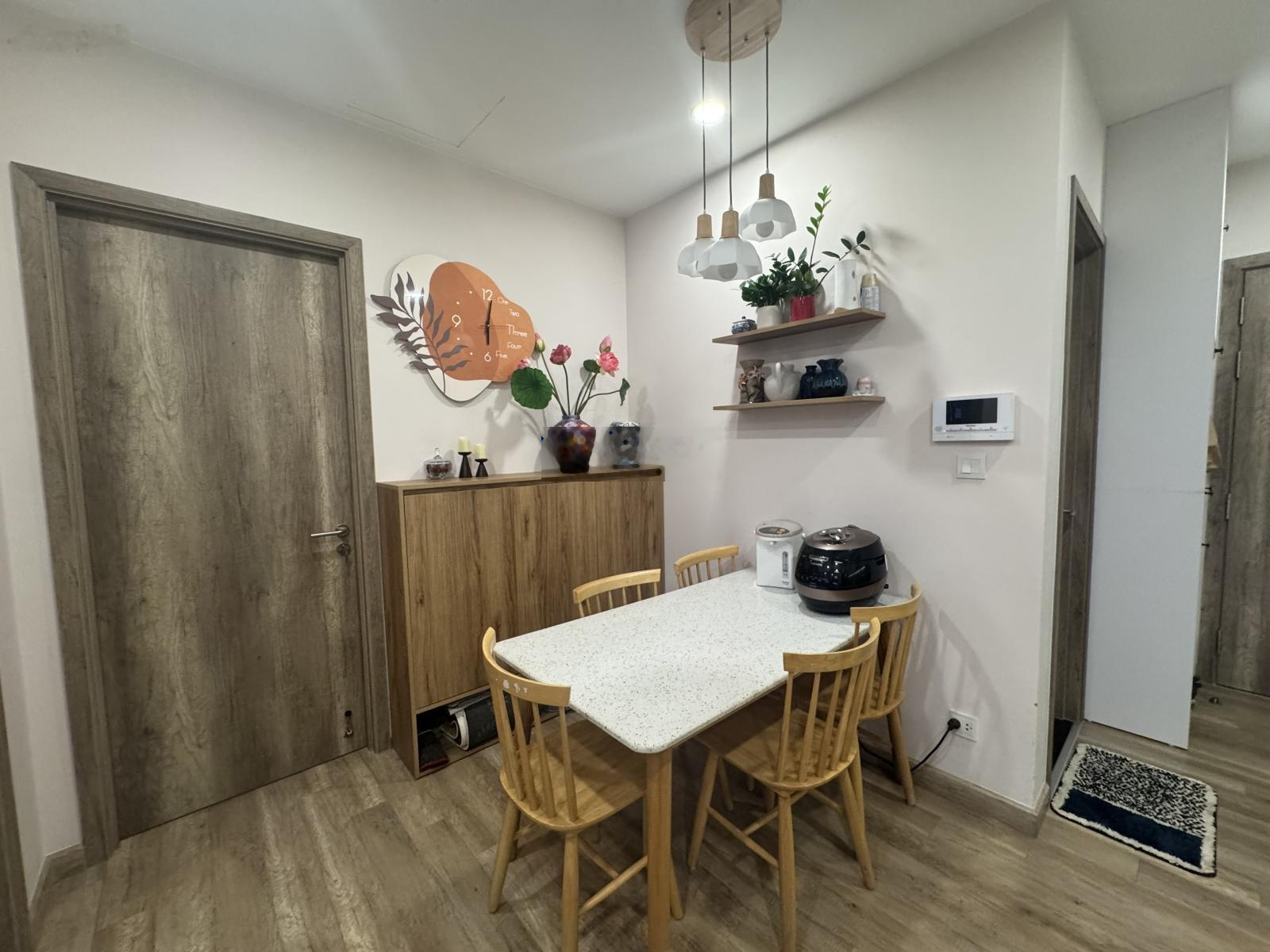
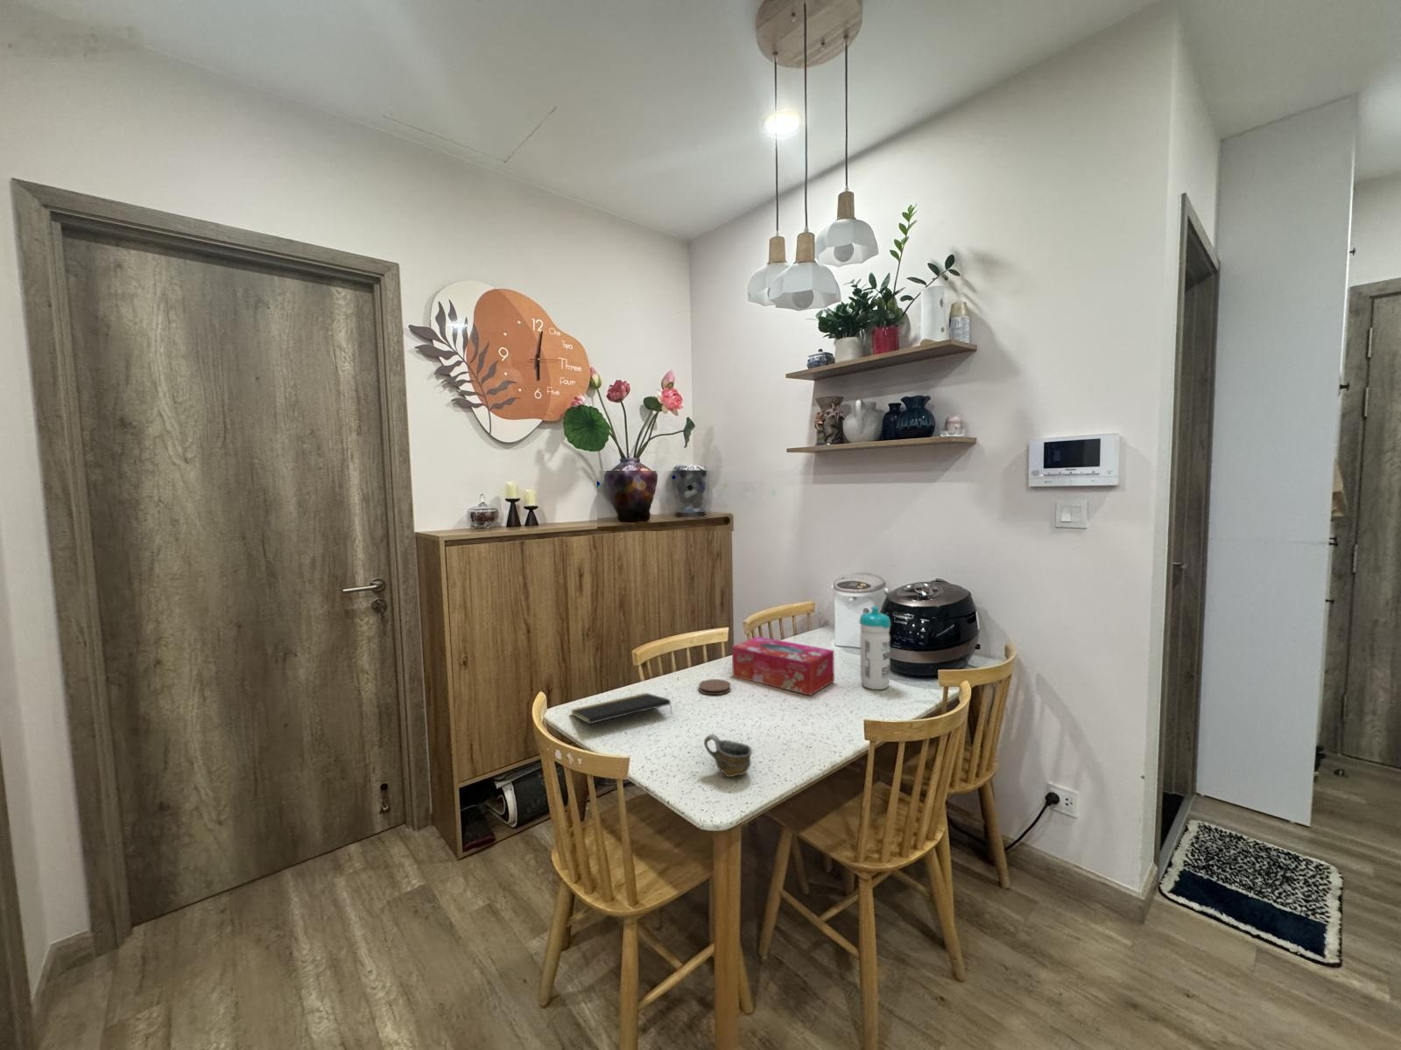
+ notepad [570,693,673,725]
+ cup [703,733,753,778]
+ water bottle [858,606,891,690]
+ tissue box [731,635,835,696]
+ coaster [698,678,732,696]
